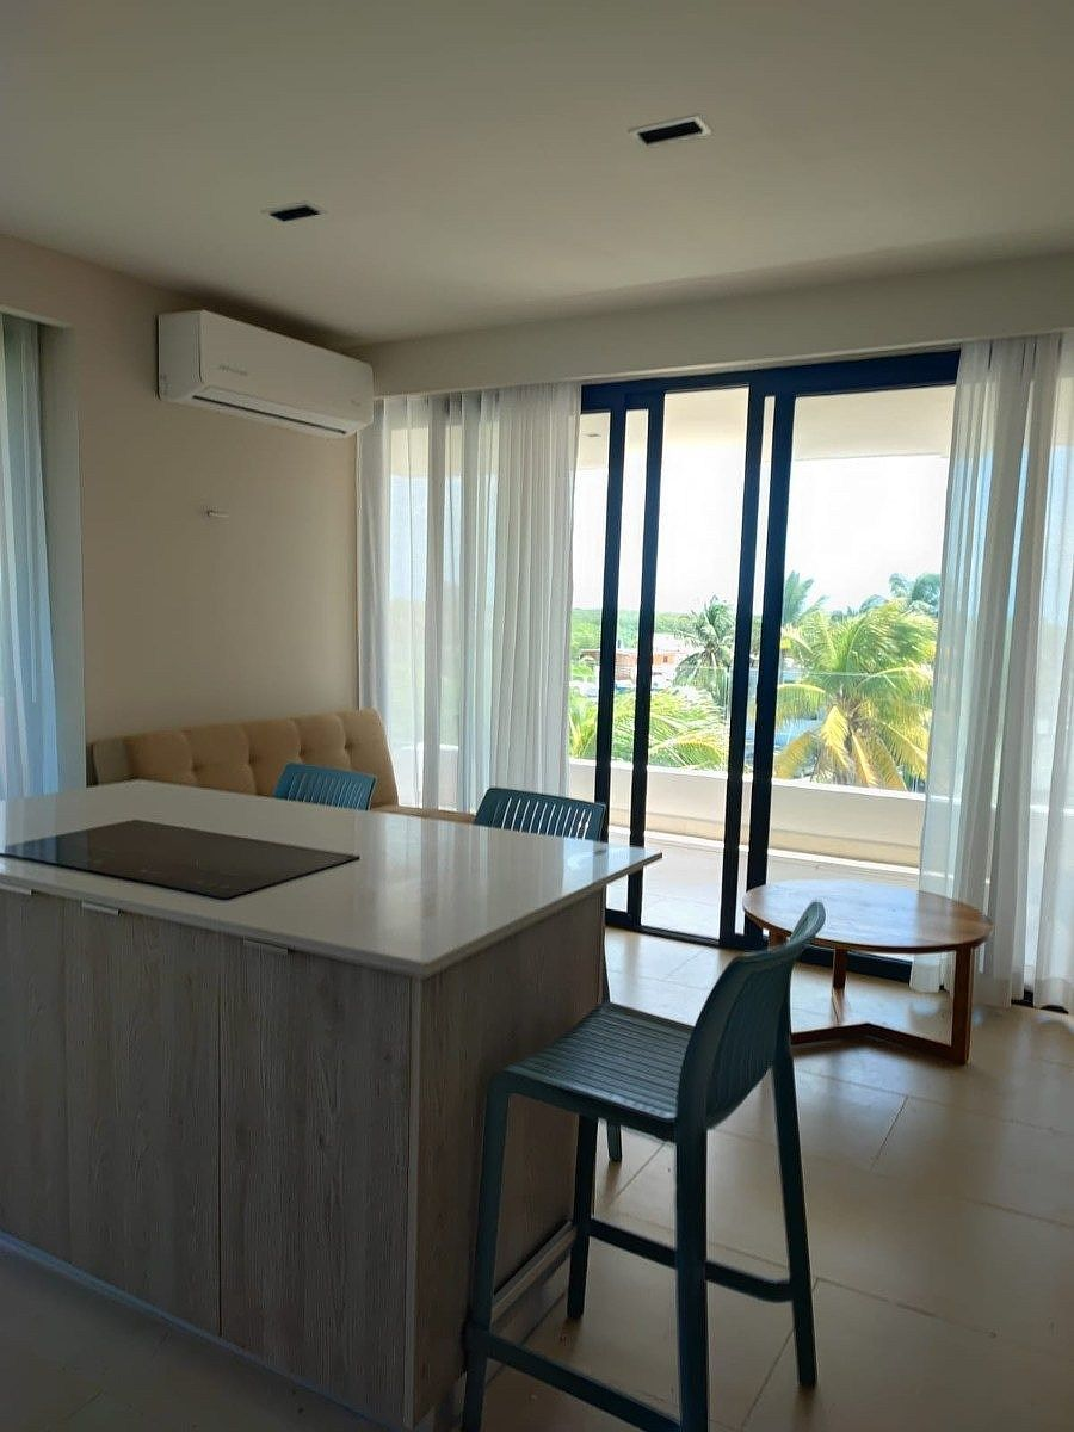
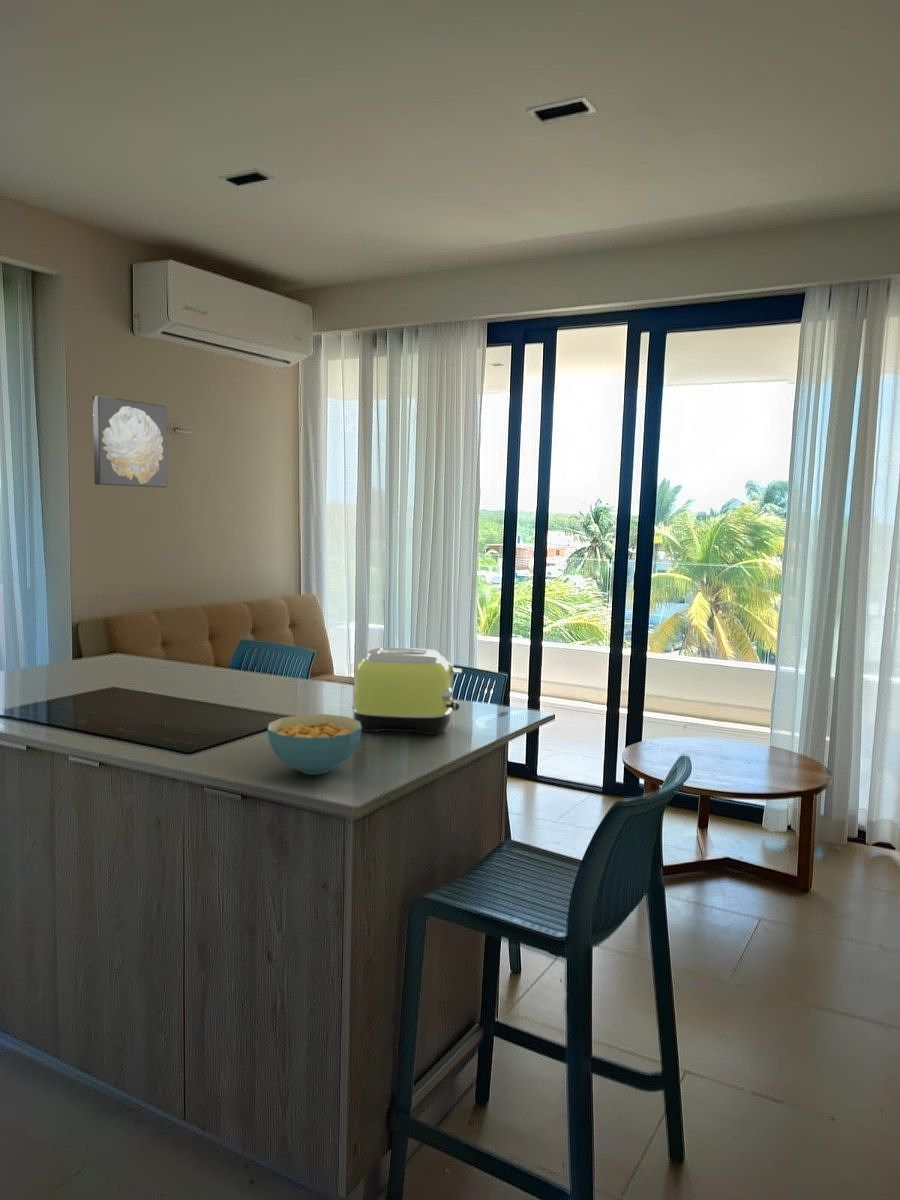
+ toaster [352,647,463,736]
+ cereal bowl [267,713,362,776]
+ wall art [92,395,168,489]
